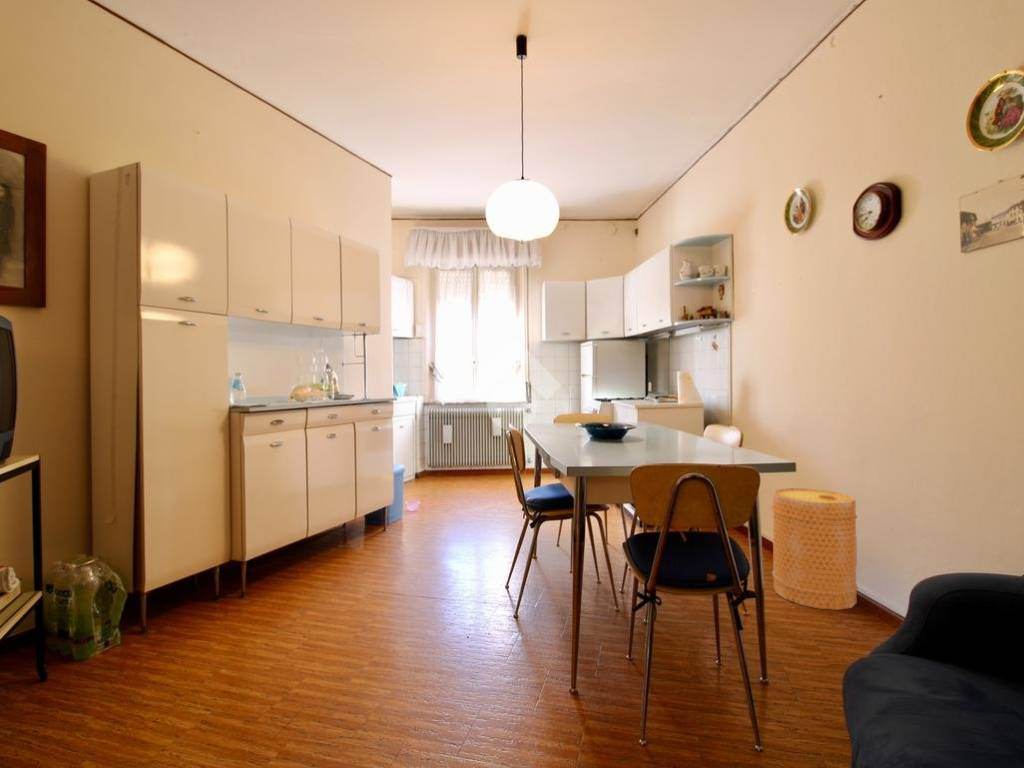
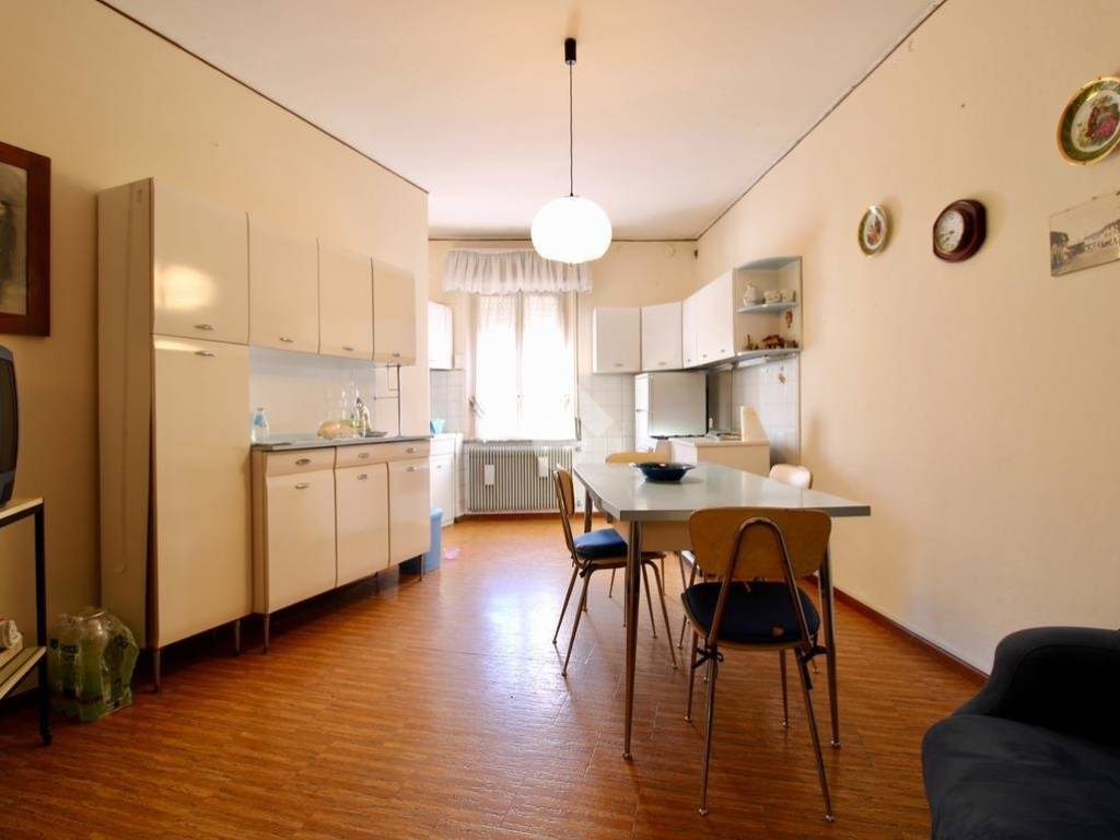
- basket [771,487,859,611]
